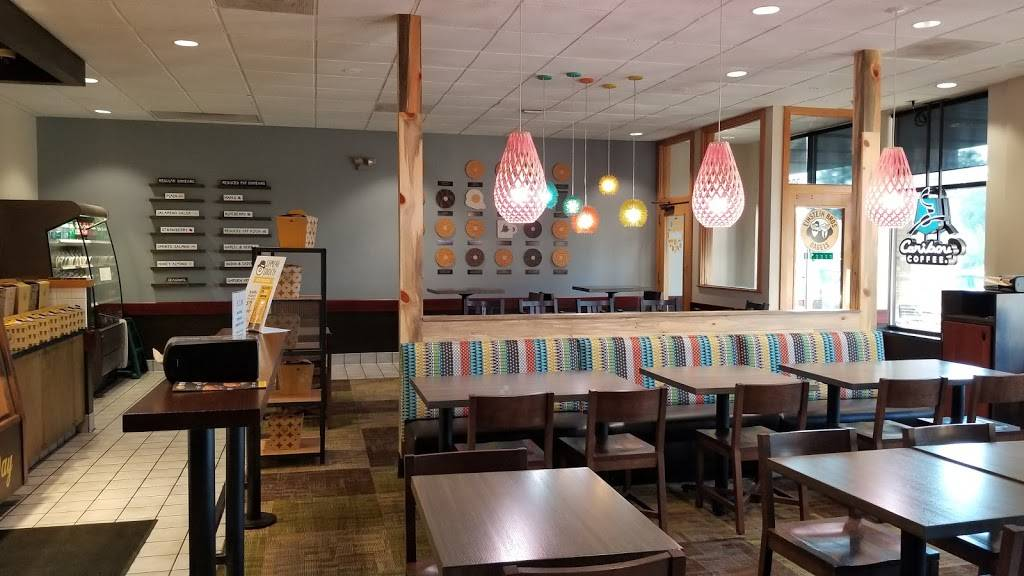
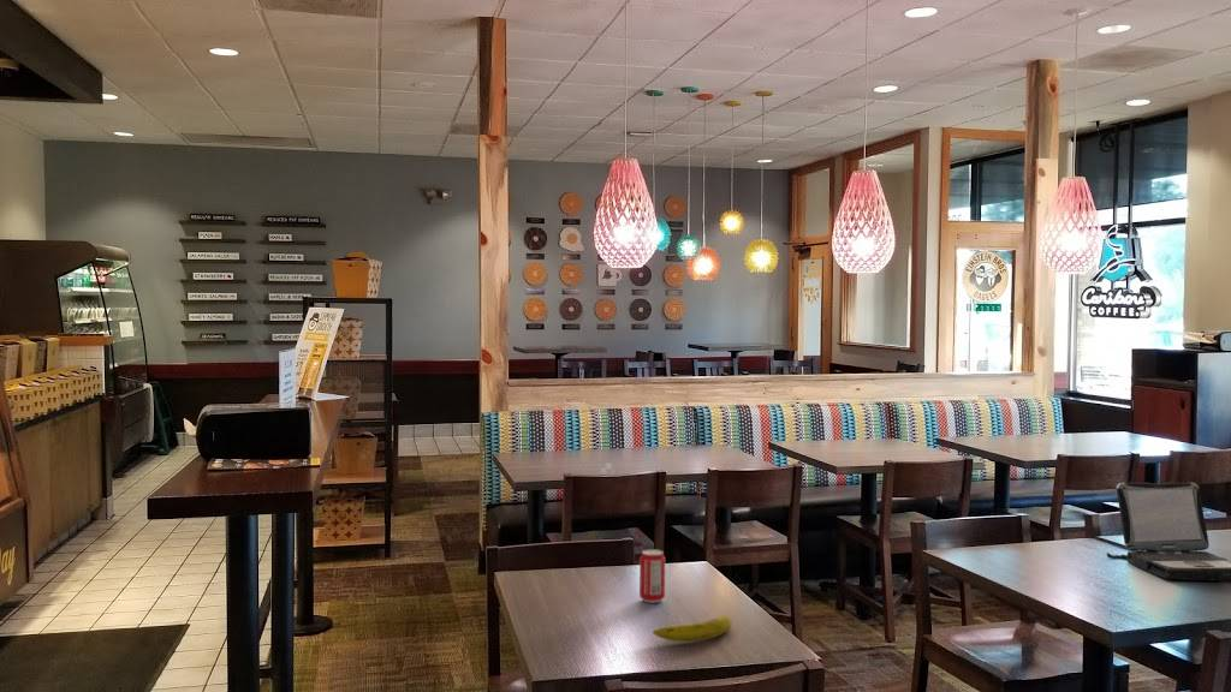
+ laptop [1106,482,1231,581]
+ beverage can [638,548,666,604]
+ fruit [652,614,733,643]
